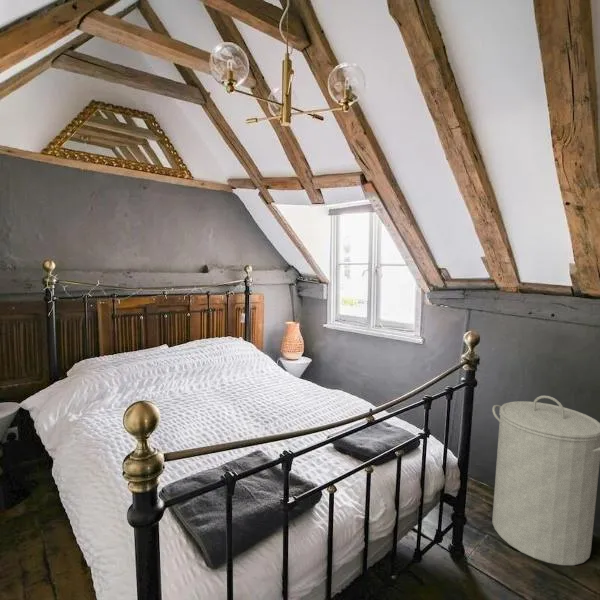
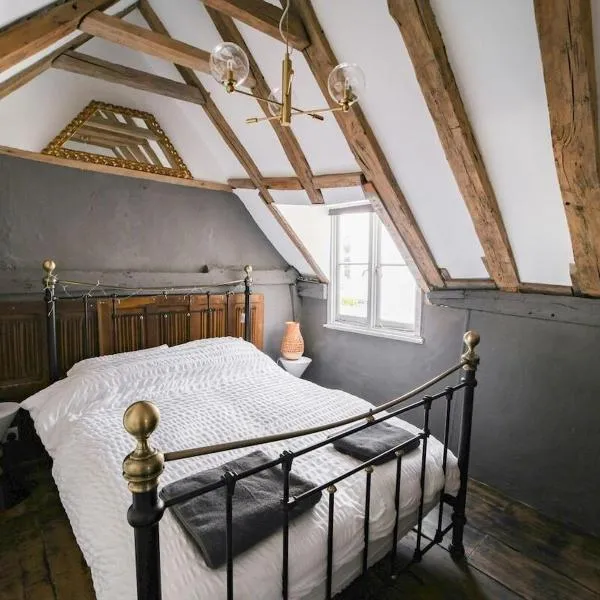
- laundry hamper [491,395,600,566]
